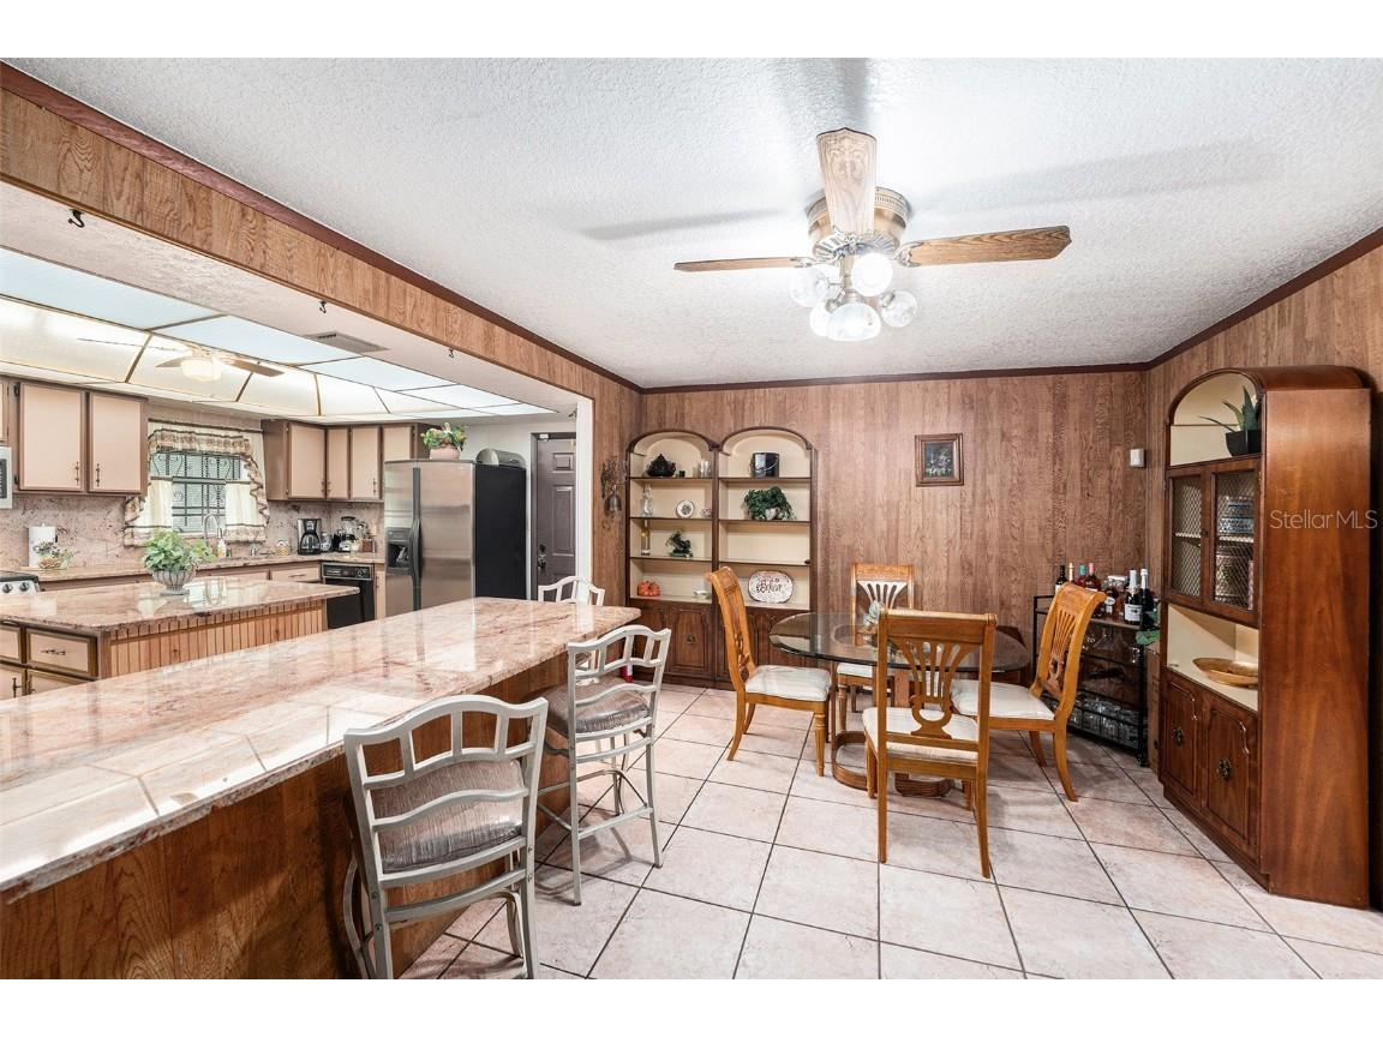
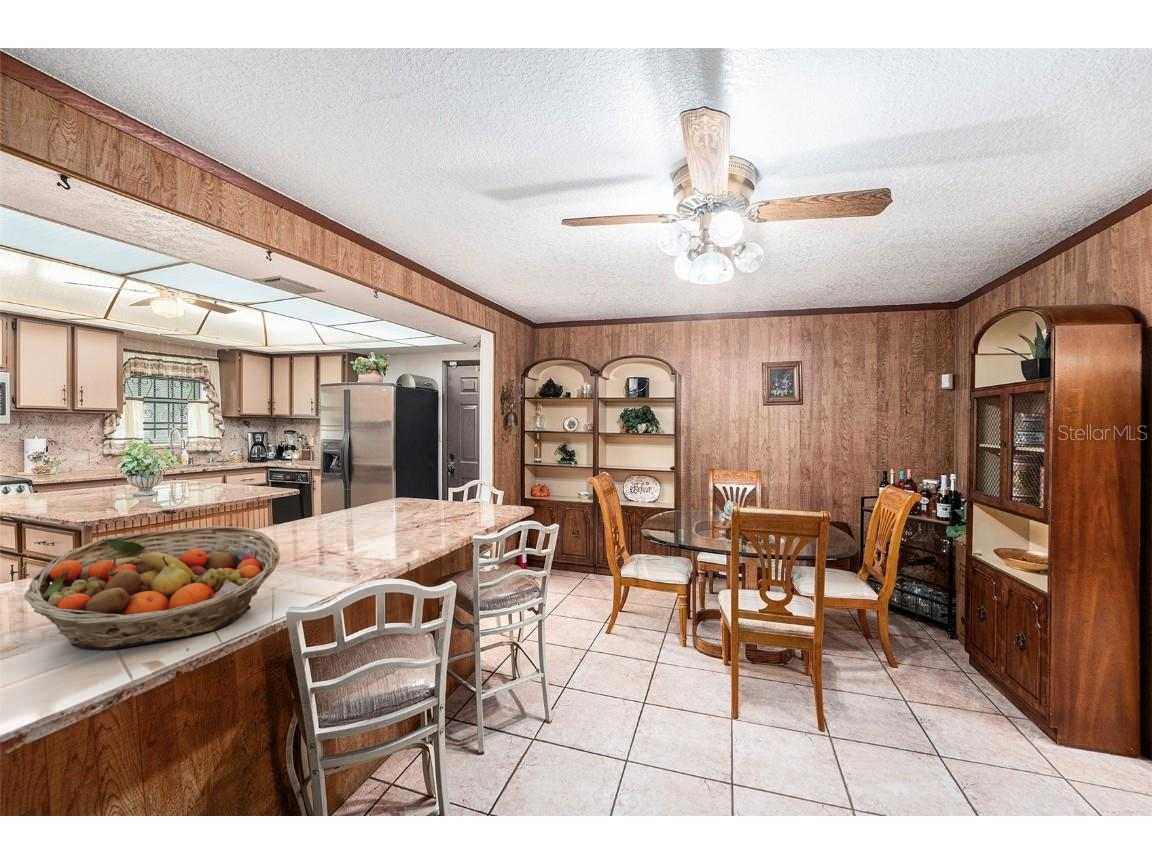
+ fruit basket [23,525,281,650]
